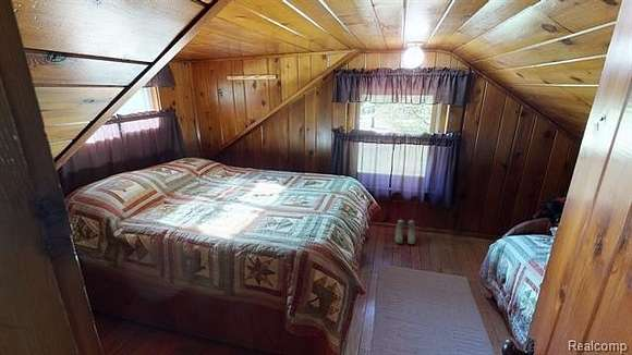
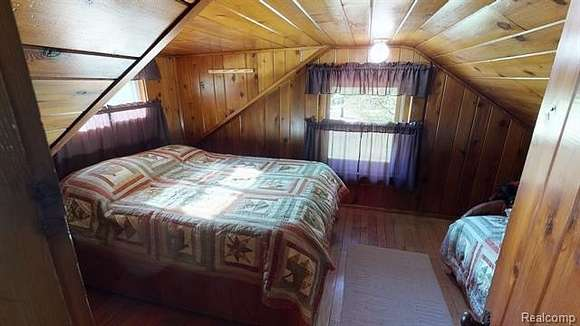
- boots [394,218,416,245]
